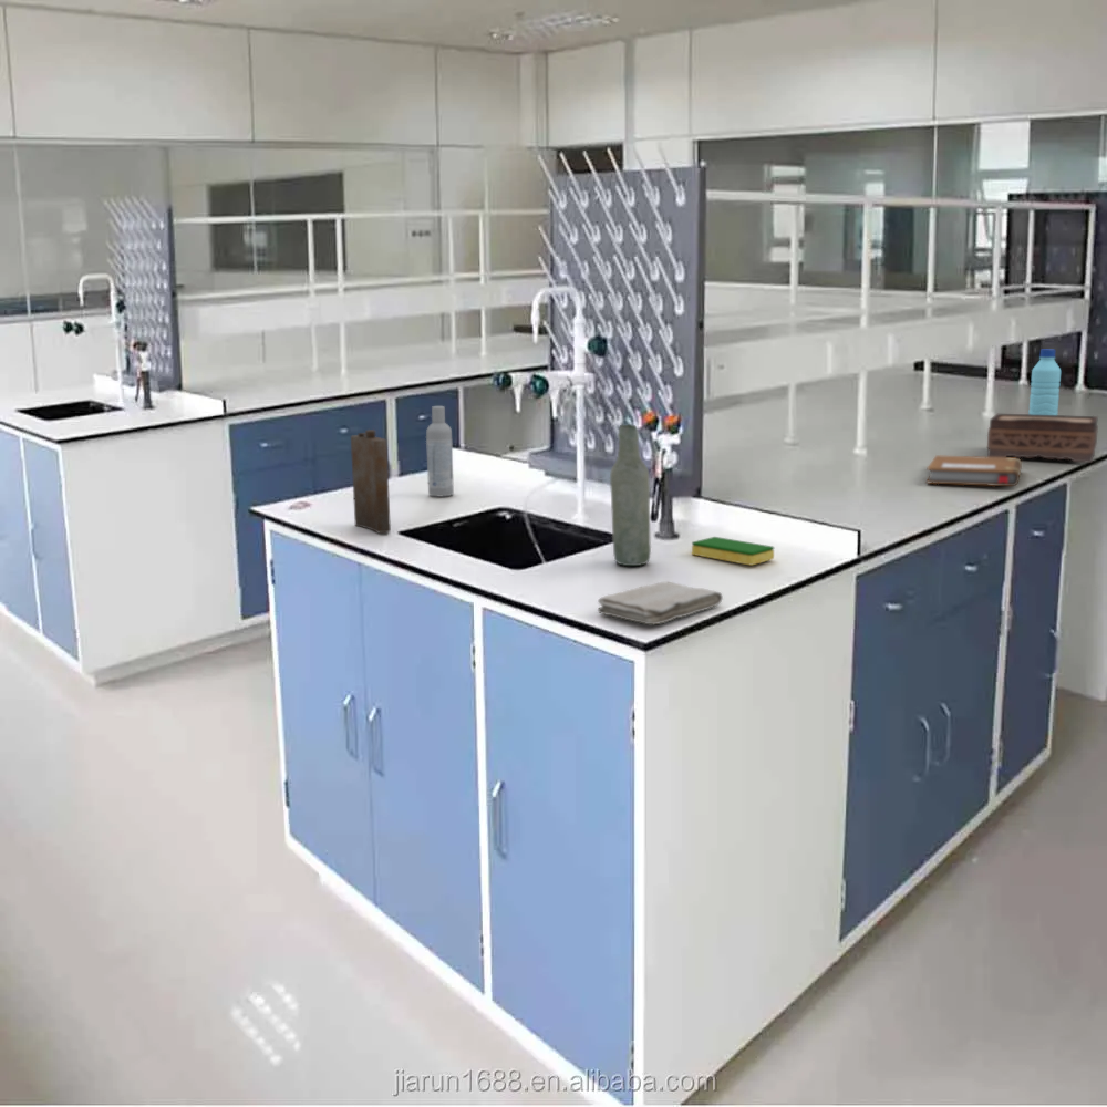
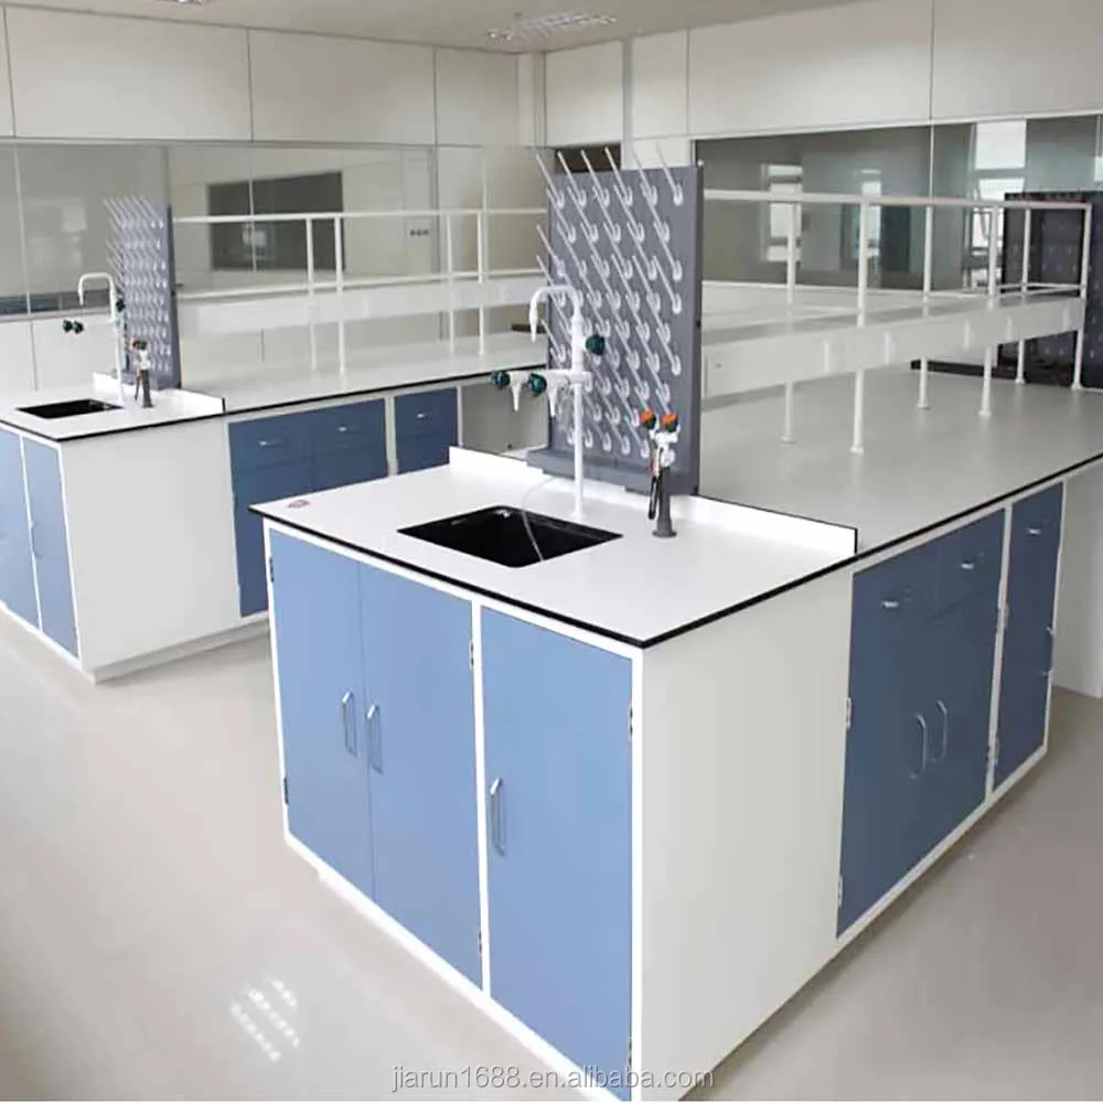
- bottle [609,423,652,567]
- notebook [925,454,1023,487]
- flask [350,428,392,534]
- dish sponge [691,536,775,567]
- tissue box [986,413,1099,464]
- washcloth [597,581,724,625]
- bottle [425,405,455,498]
- water bottle [1027,349,1062,415]
